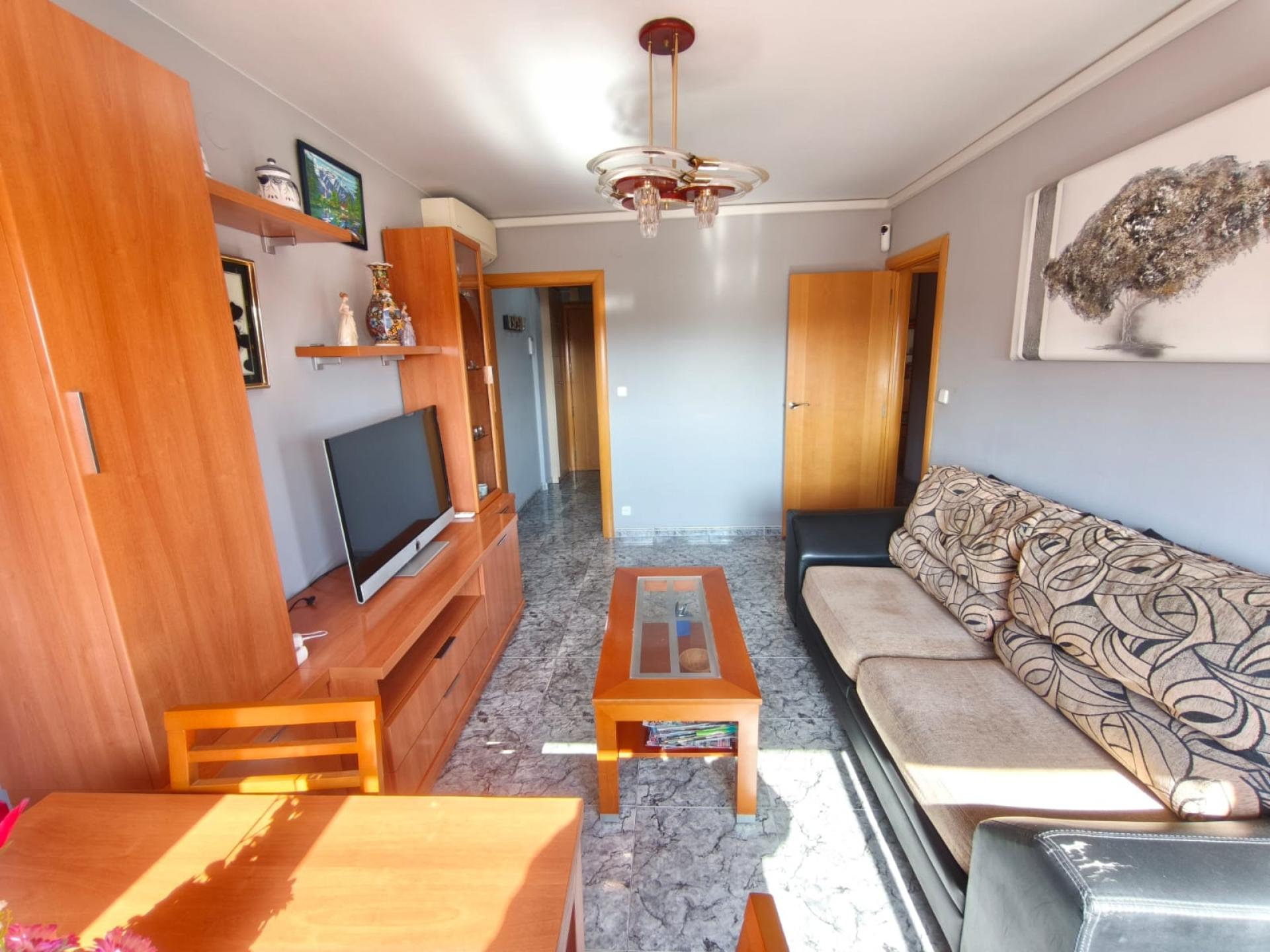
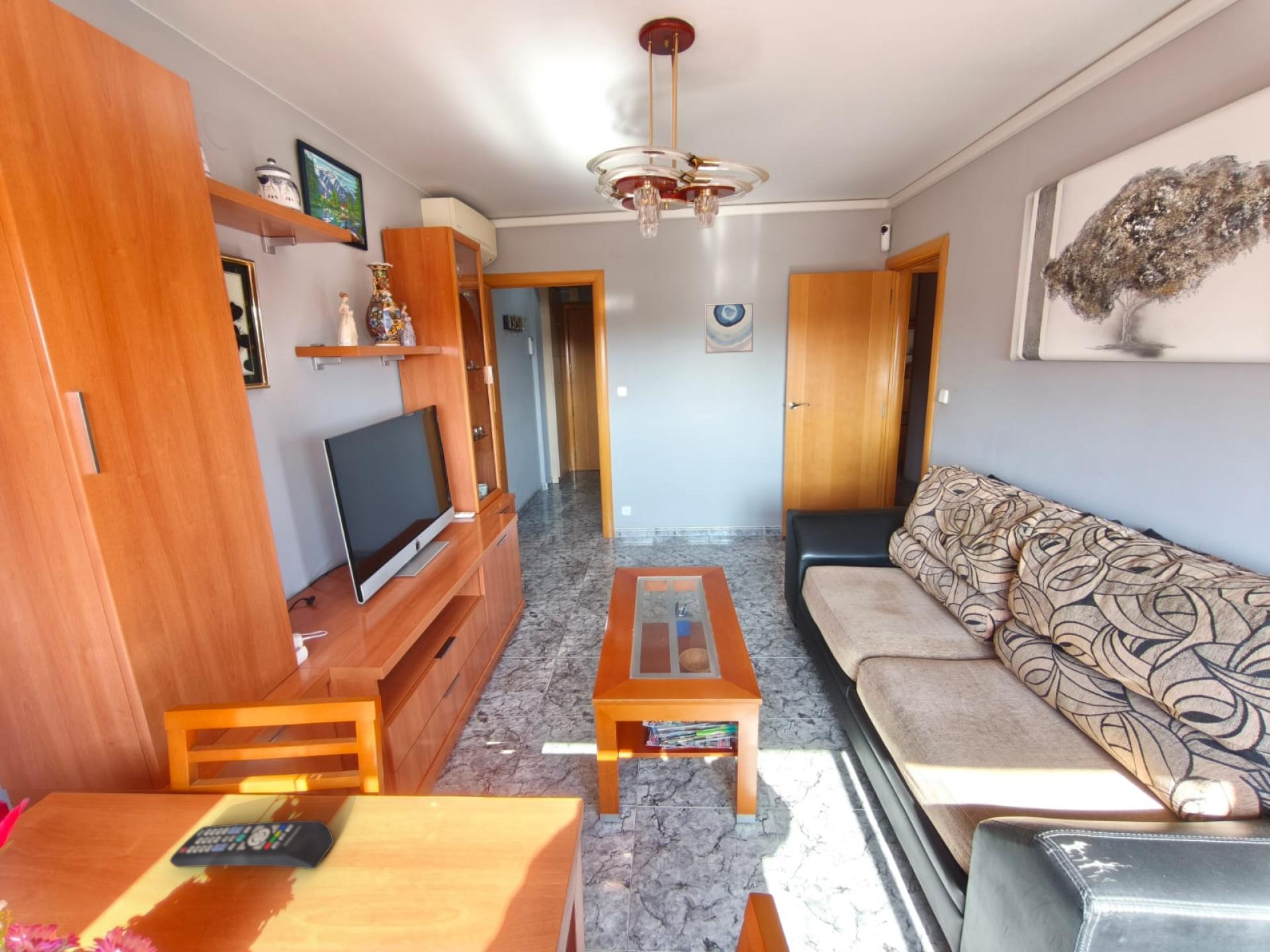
+ remote control [169,820,335,870]
+ wall art [704,301,754,354]
